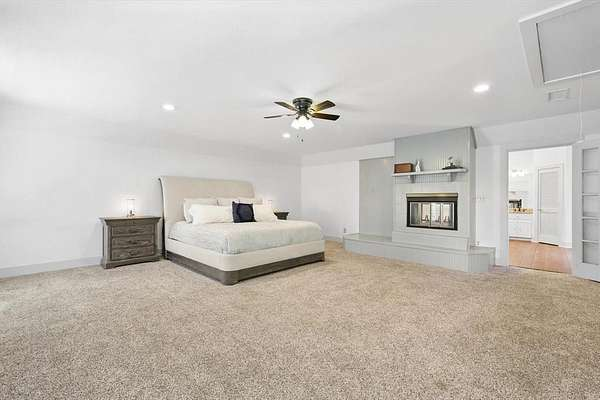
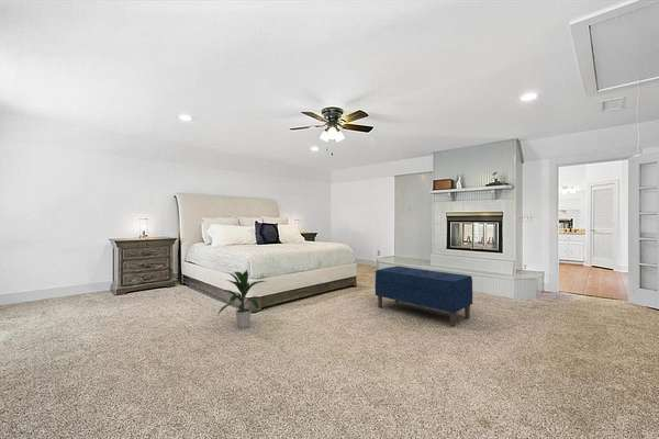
+ indoor plant [216,269,267,329]
+ bench [375,266,473,328]
